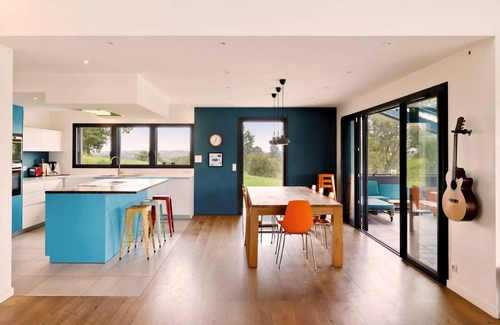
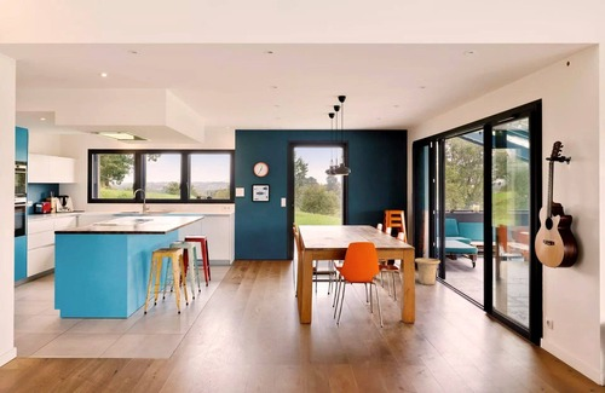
+ basket [414,258,442,285]
